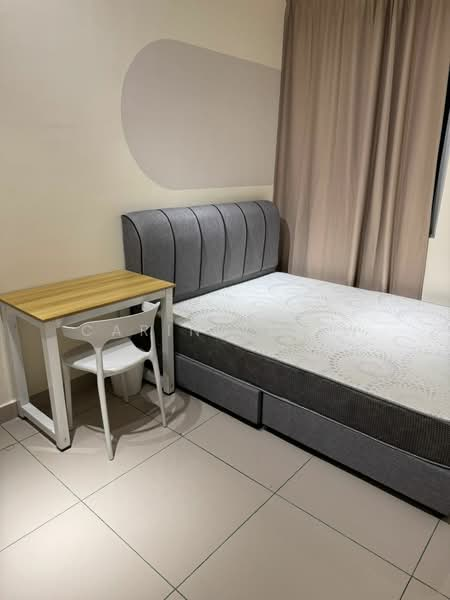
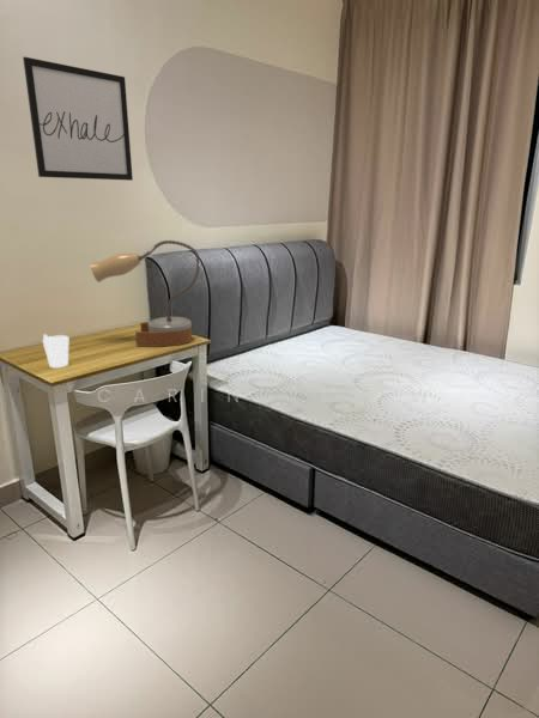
+ cup [42,333,69,369]
+ wall art [22,55,134,182]
+ table lamp [89,239,201,348]
